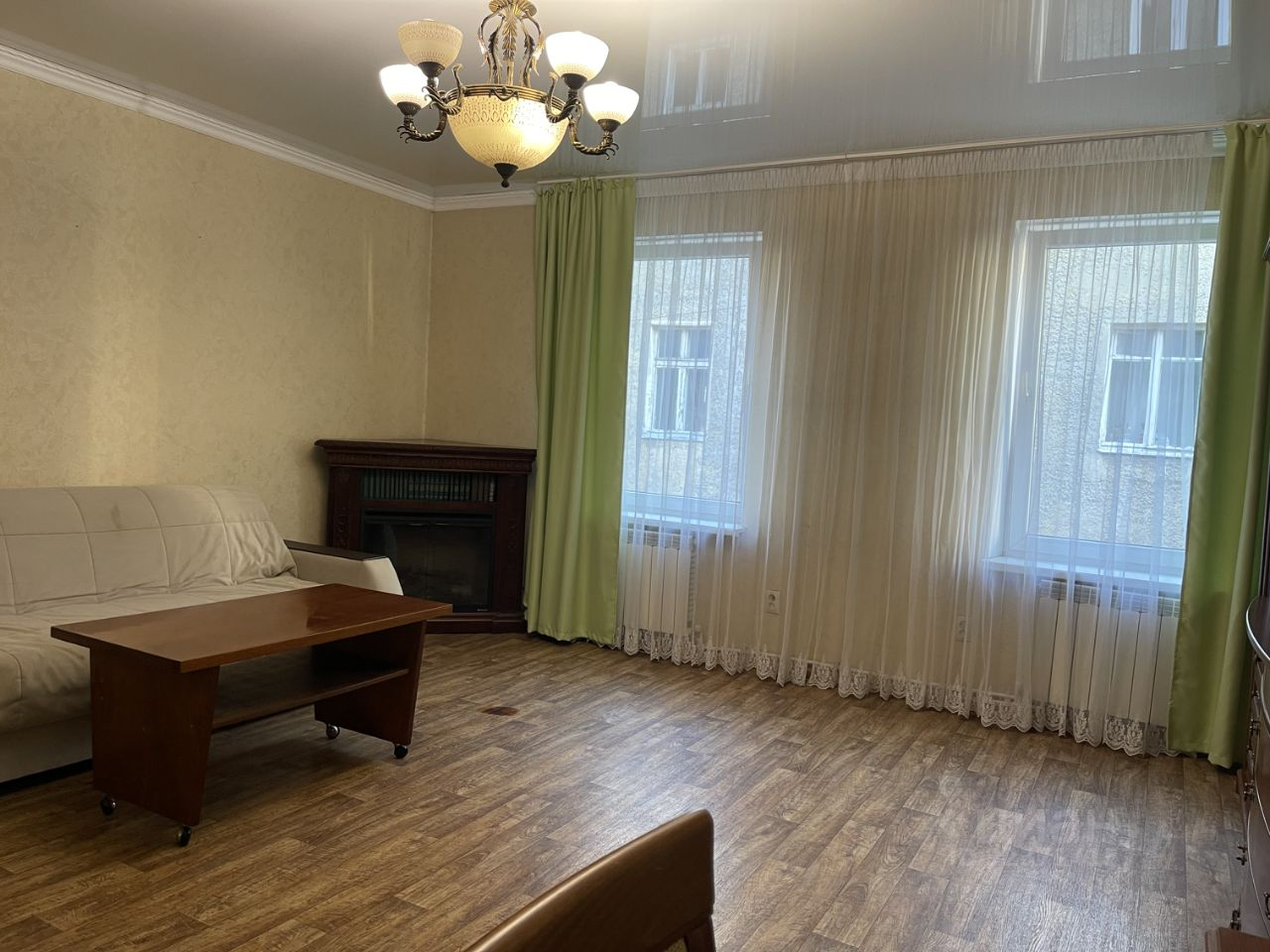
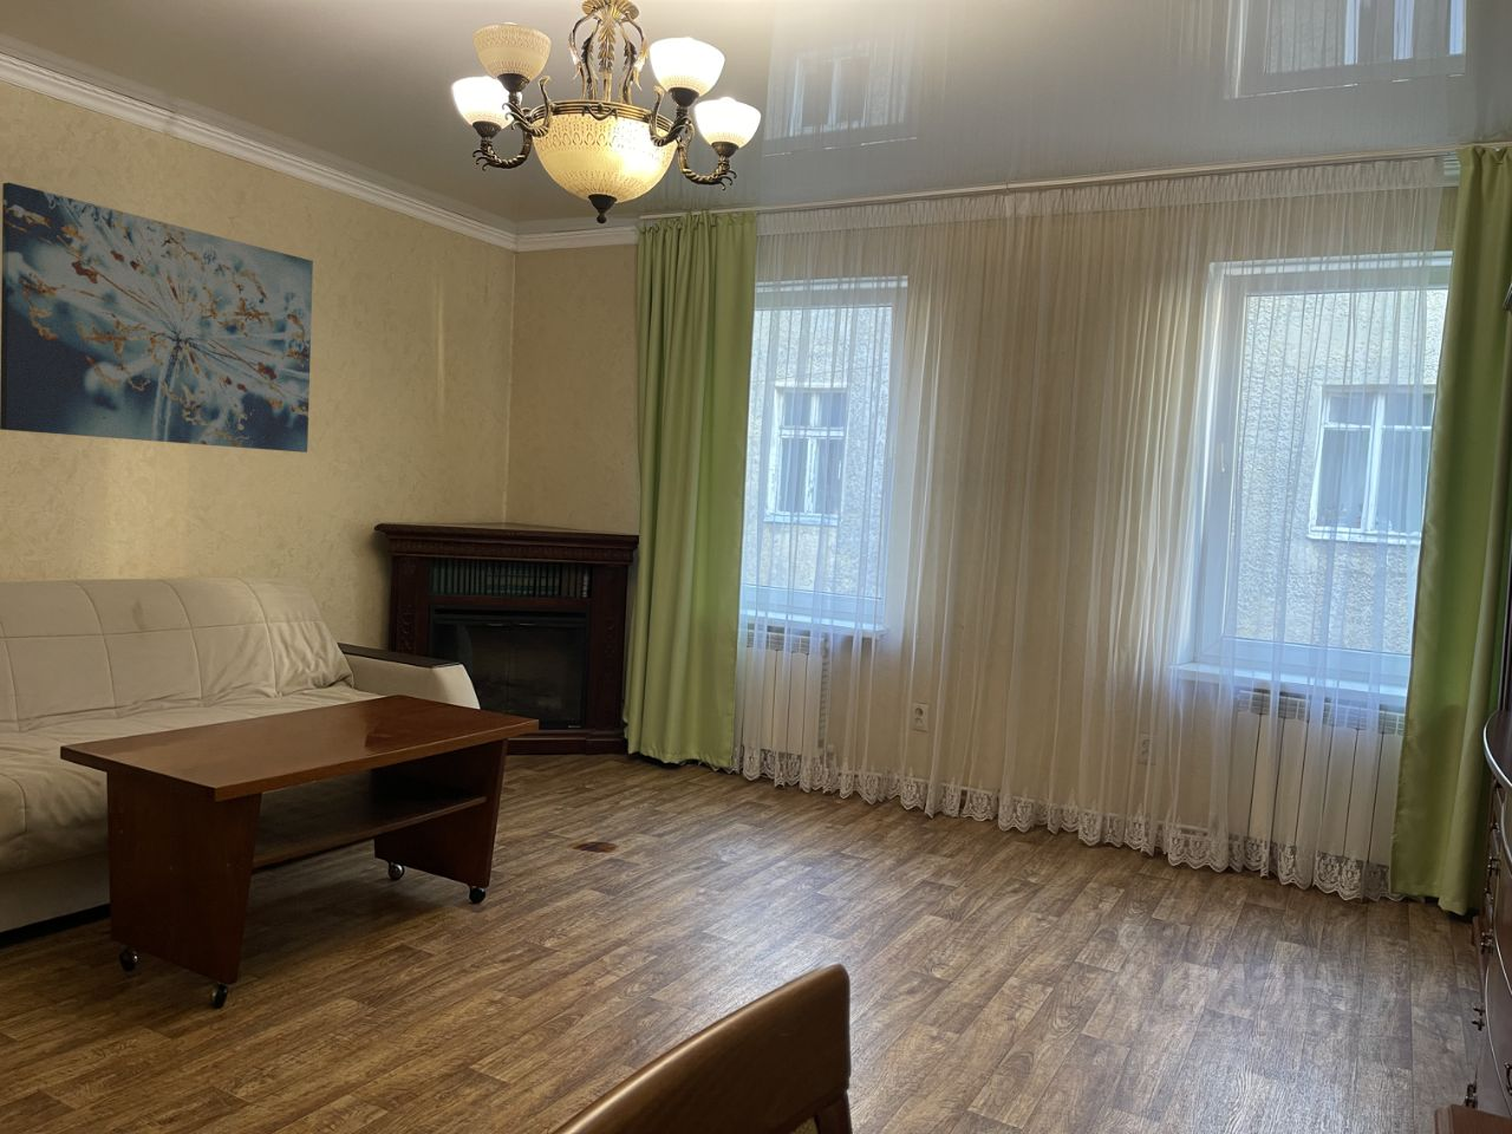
+ wall art [0,182,314,454]
